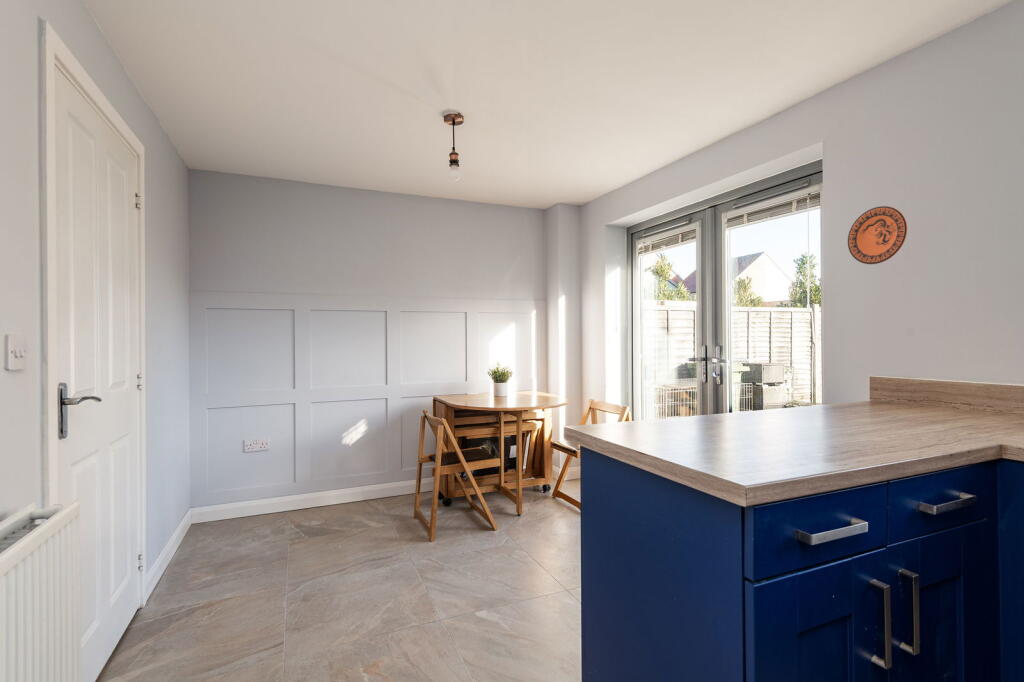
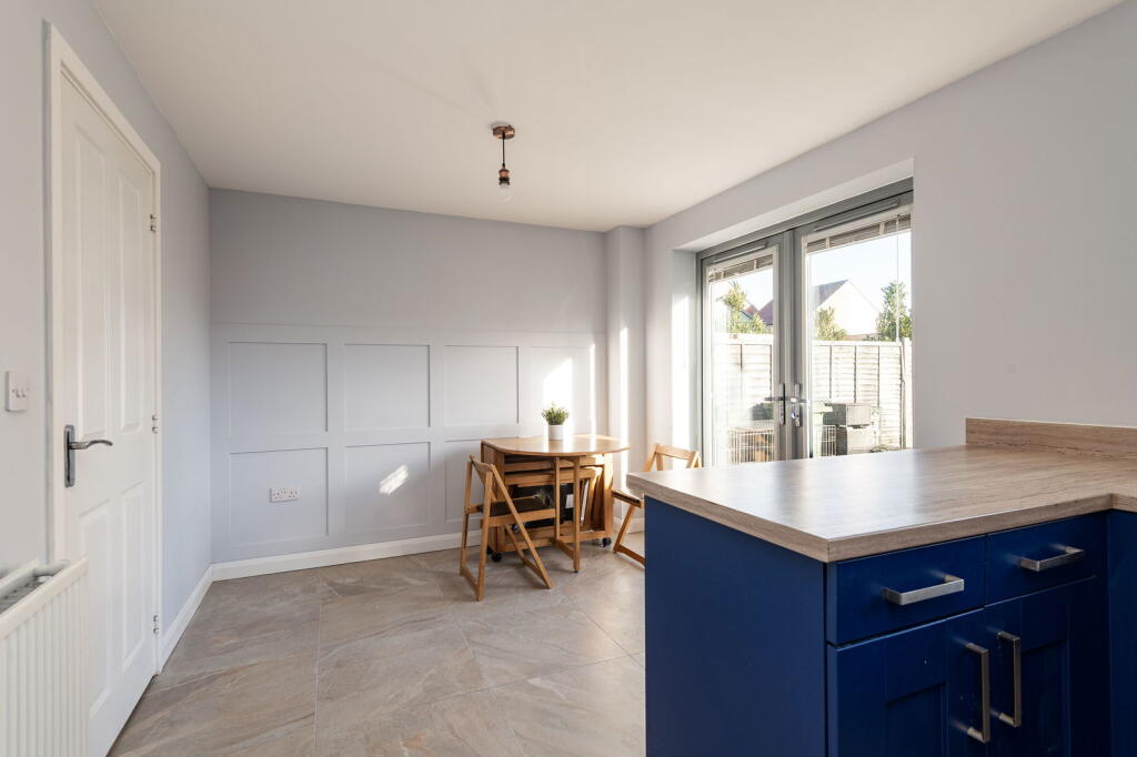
- decorative plate [847,205,908,265]
